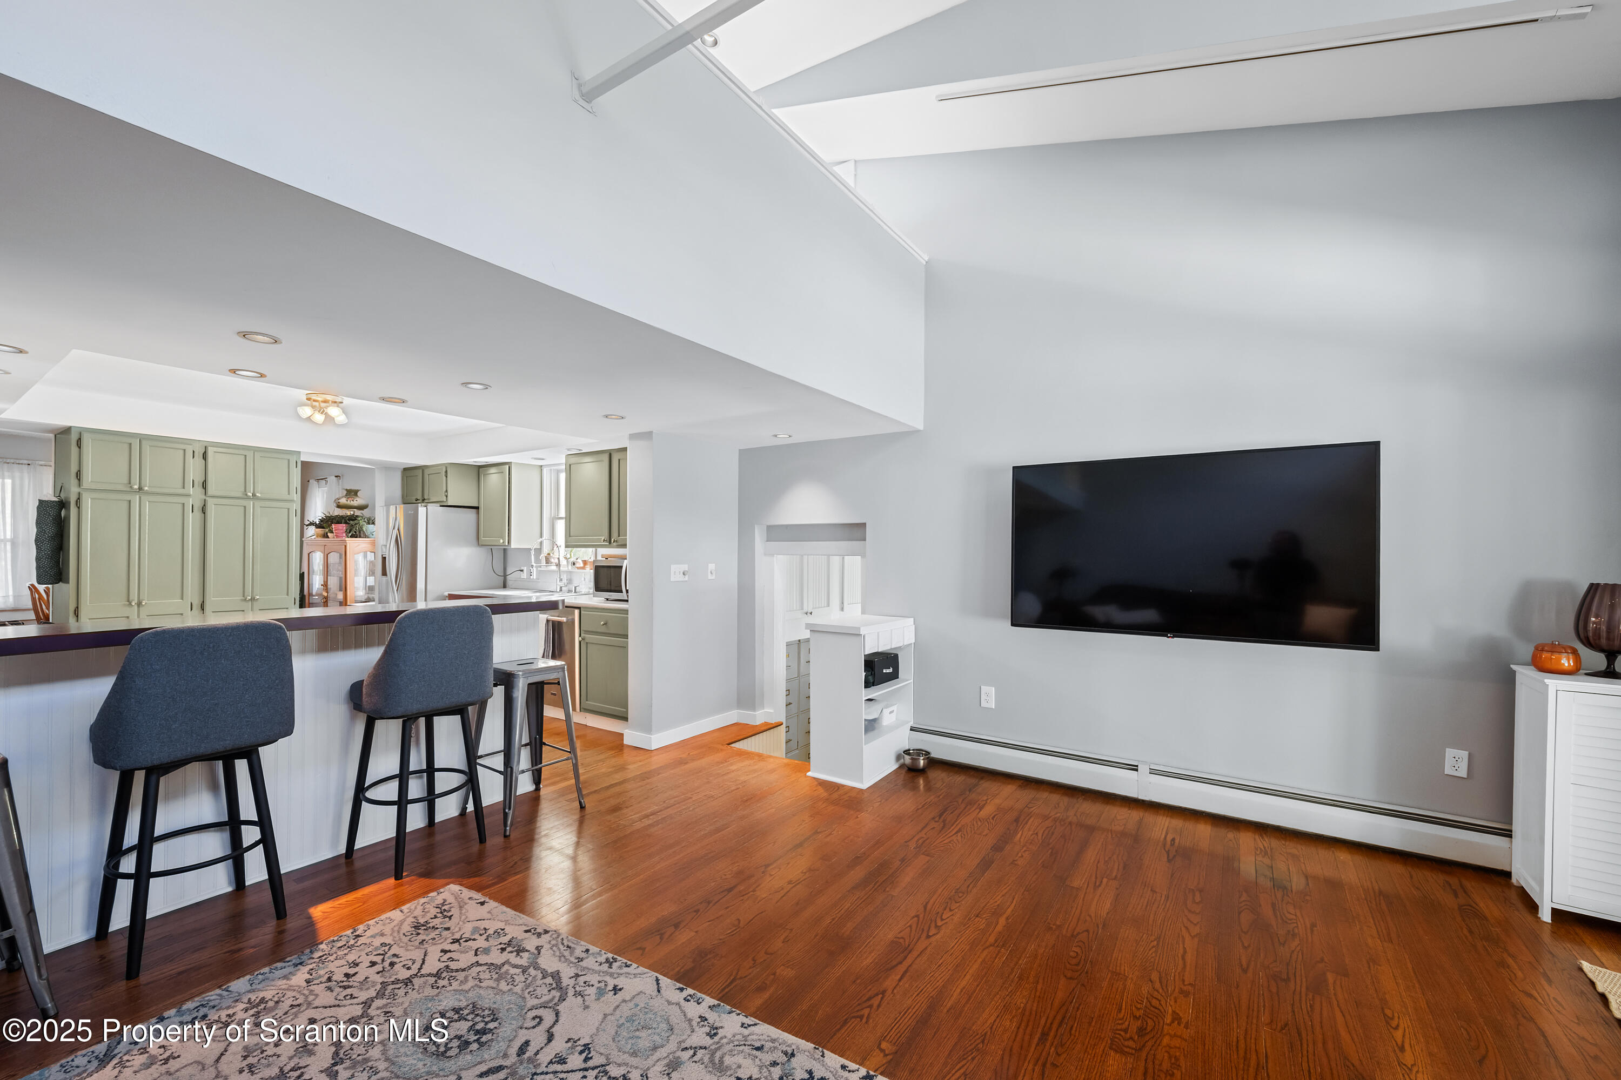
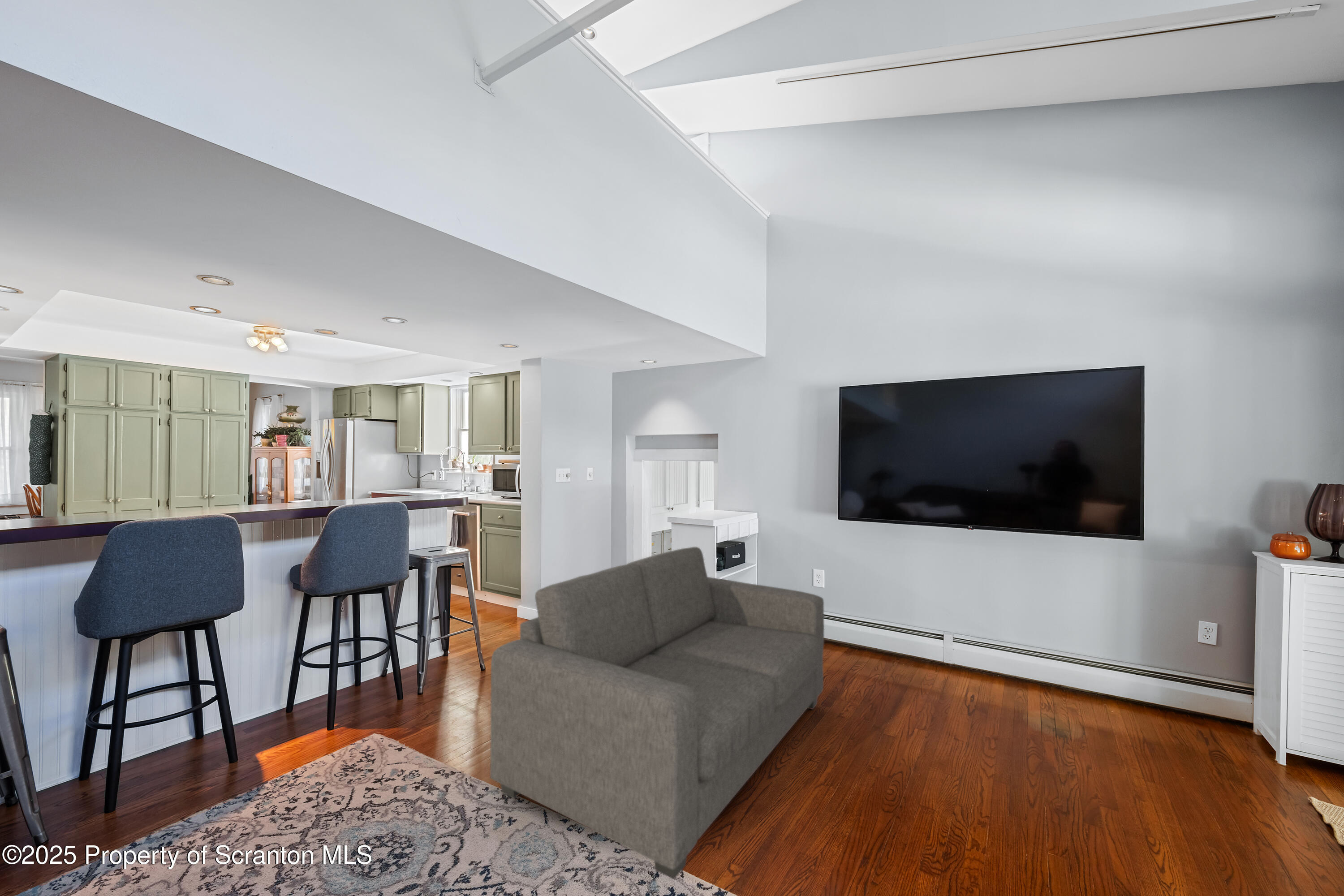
+ sofa [490,547,825,880]
